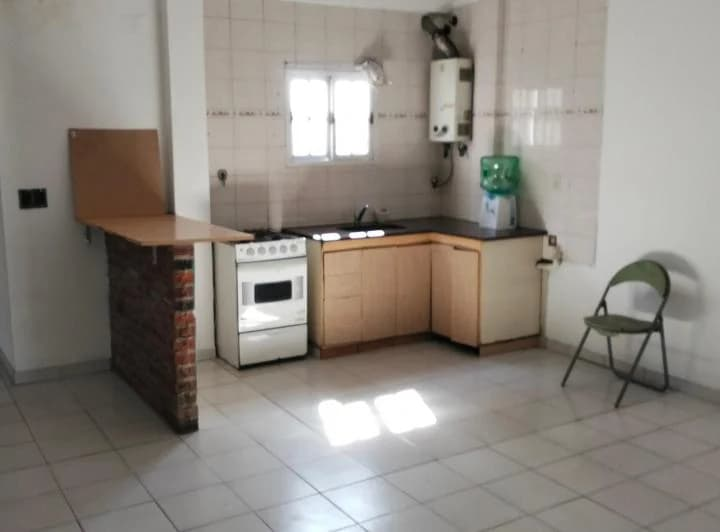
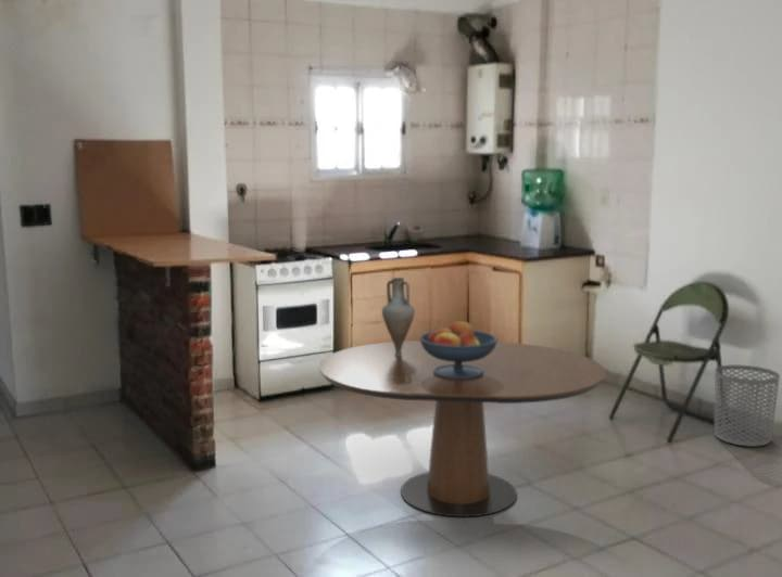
+ dining table [318,339,606,518]
+ waste bin [714,363,781,448]
+ fruit bowl [418,319,500,379]
+ vase [381,277,416,356]
